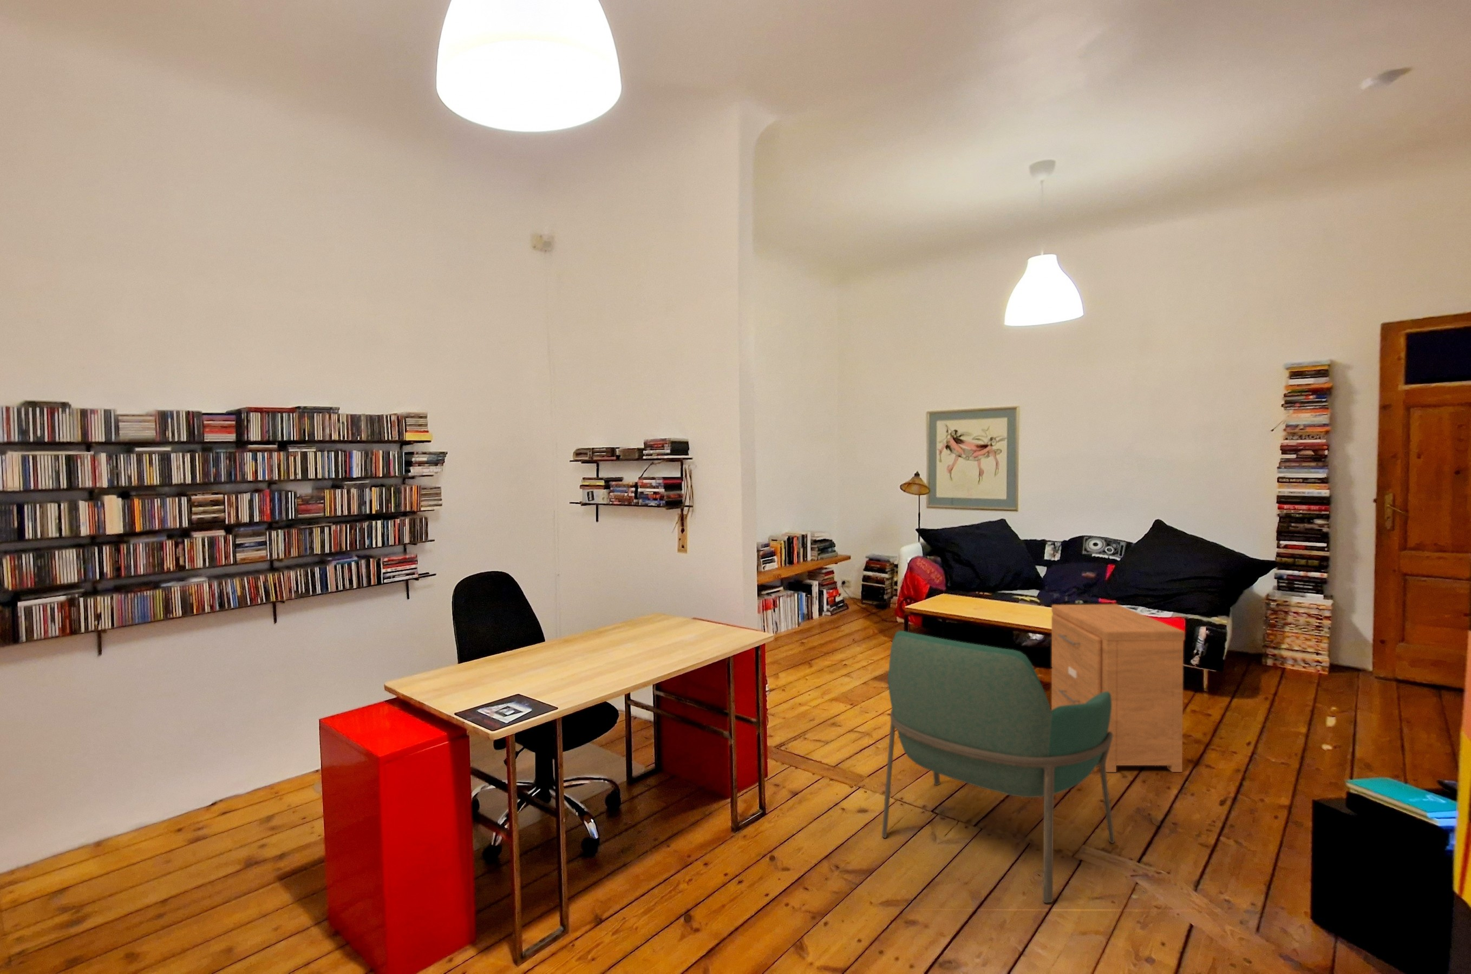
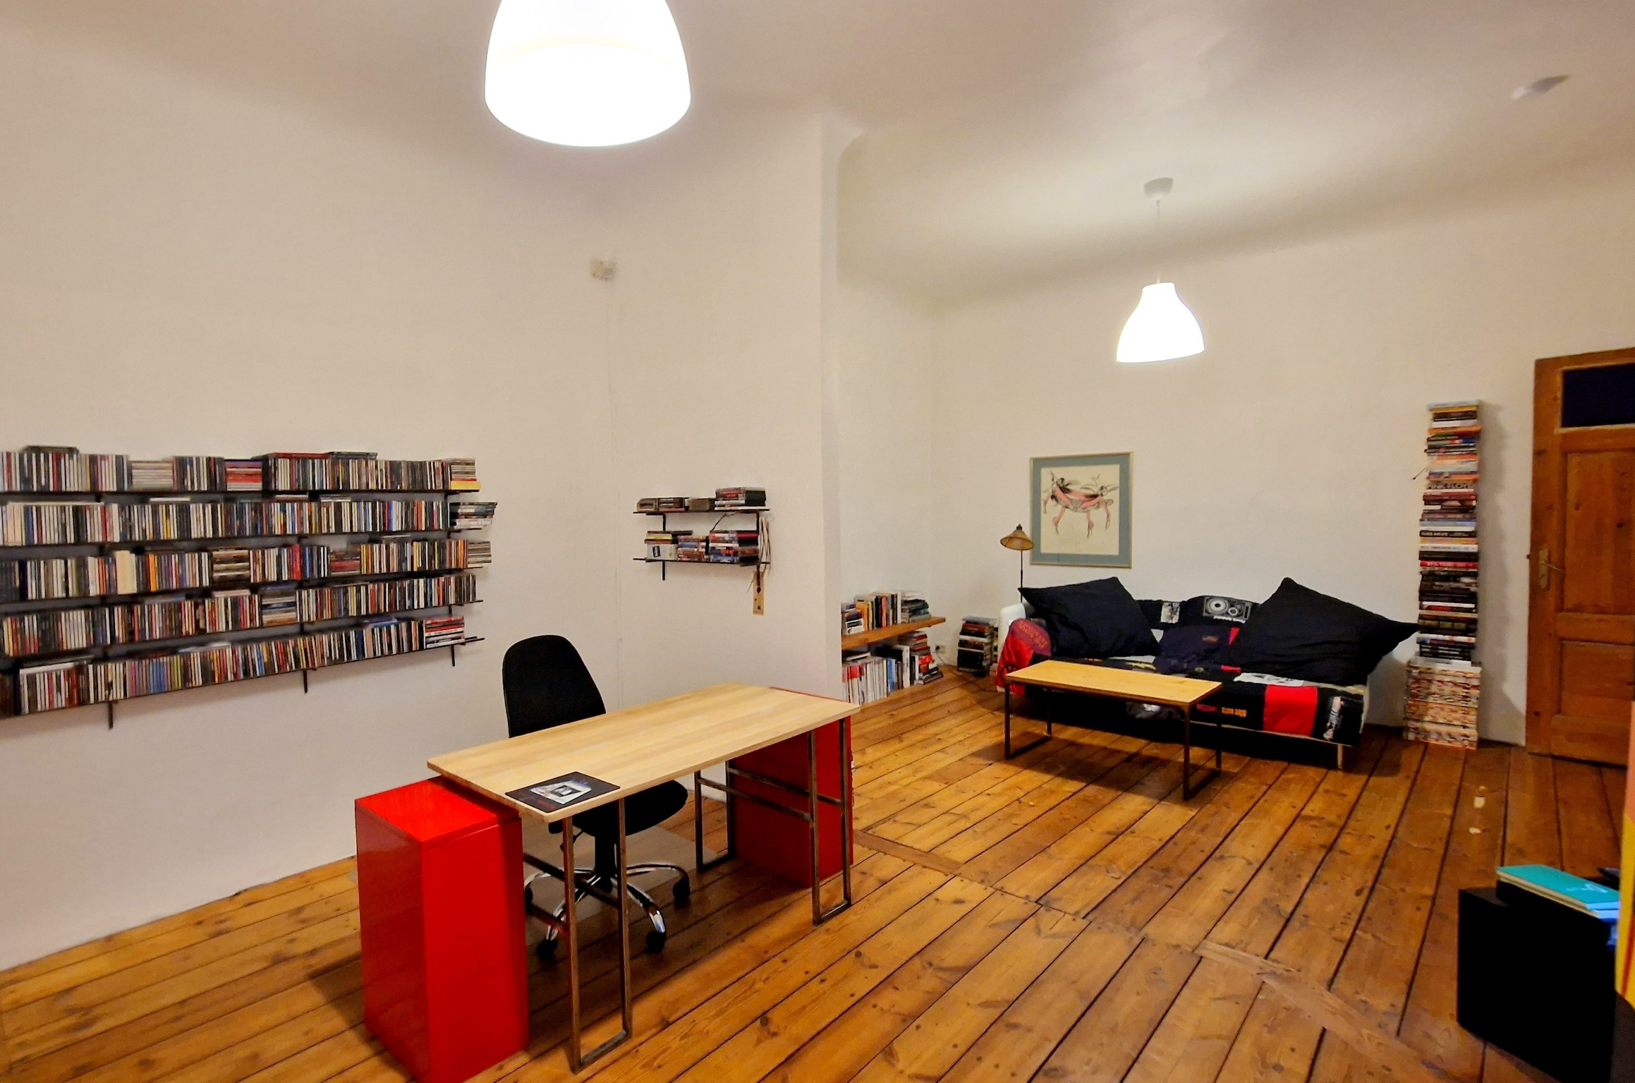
- armchair [882,630,1115,903]
- nightstand [1051,604,1185,773]
